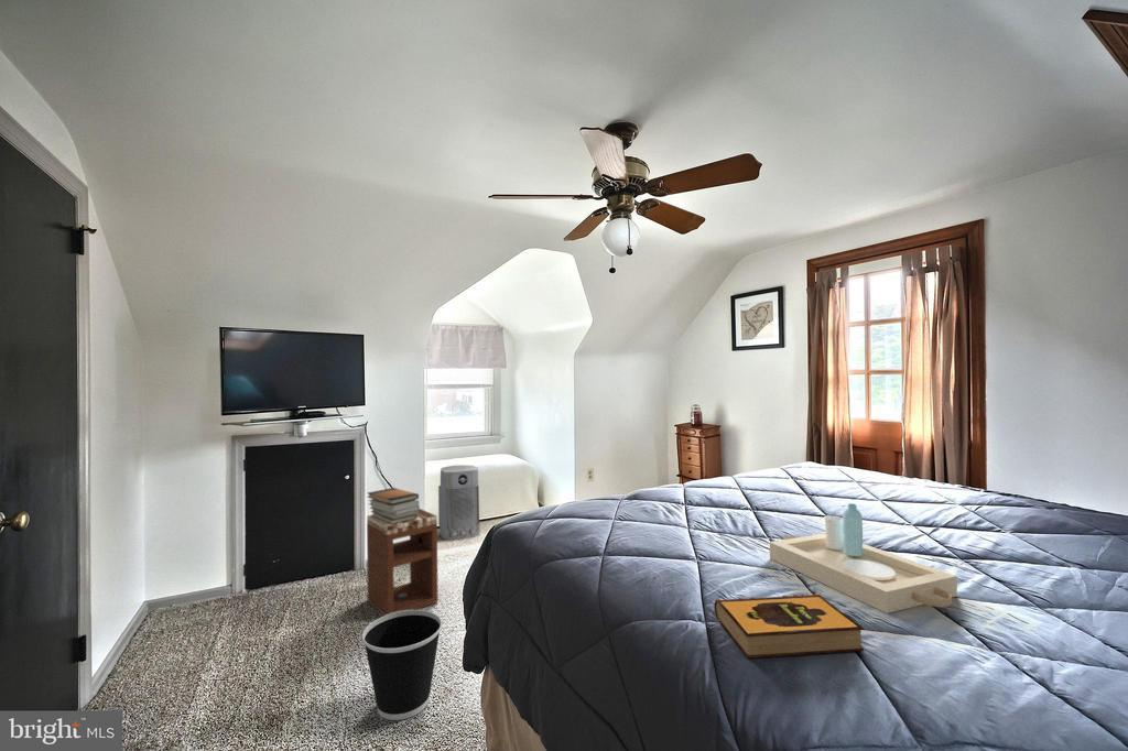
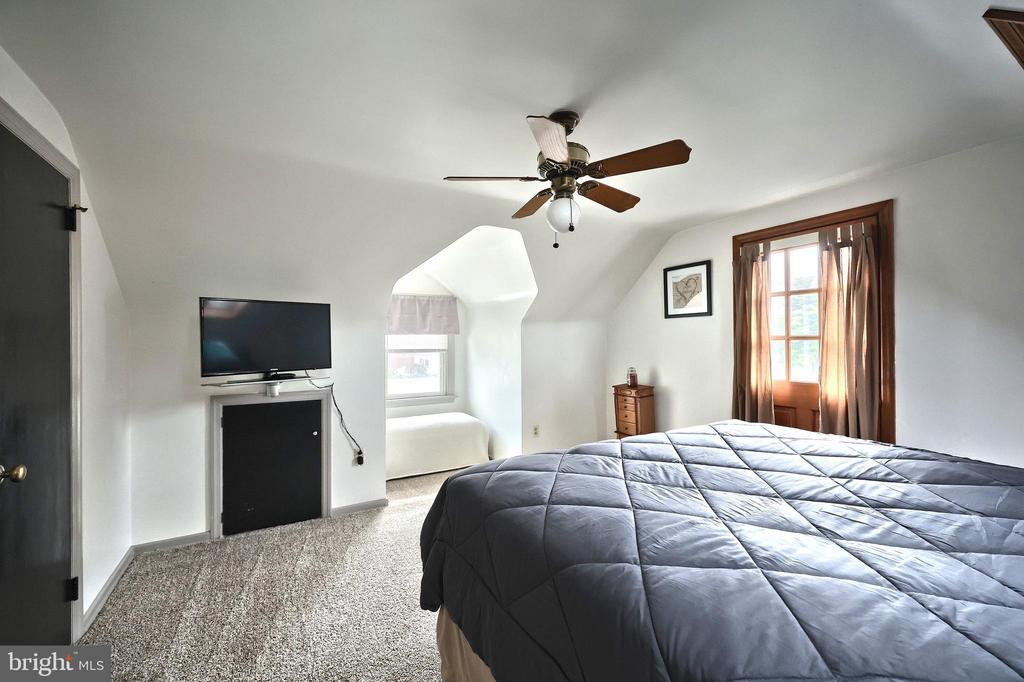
- book stack [366,487,421,524]
- hardback book [713,592,865,660]
- wastebasket [361,609,443,721]
- nightstand [366,508,440,617]
- air purifier [437,464,481,542]
- serving tray [769,502,958,614]
